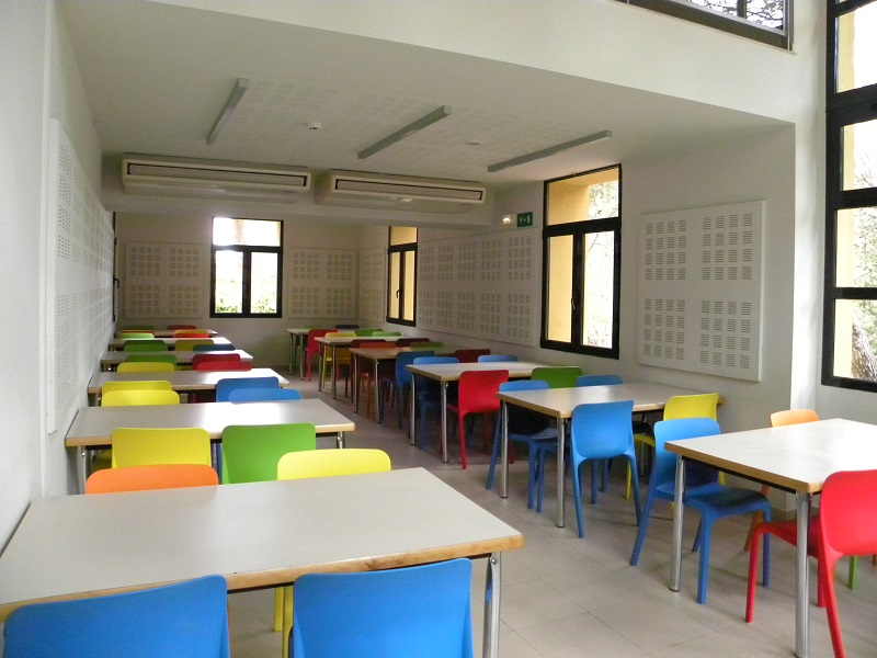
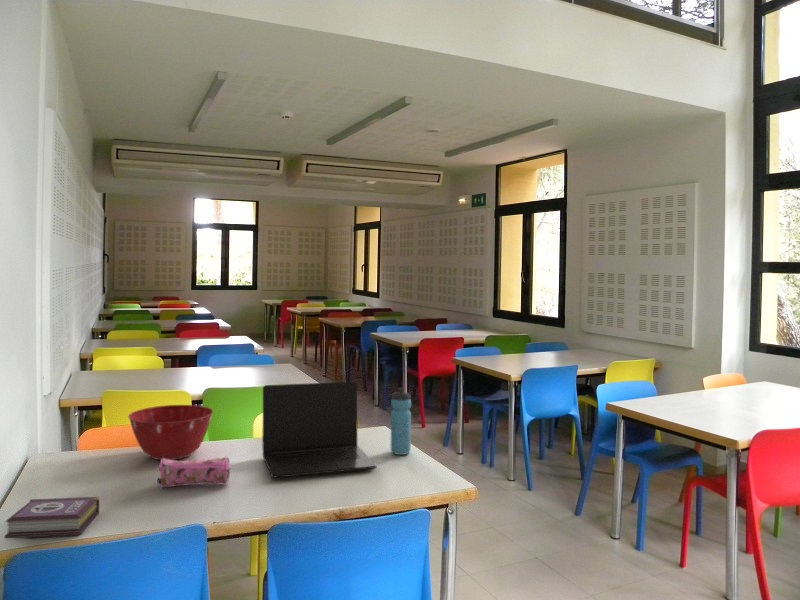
+ water bottle [390,387,412,456]
+ book [4,496,100,539]
+ pencil case [156,456,231,488]
+ mixing bowl [127,404,214,461]
+ laptop [261,381,377,478]
